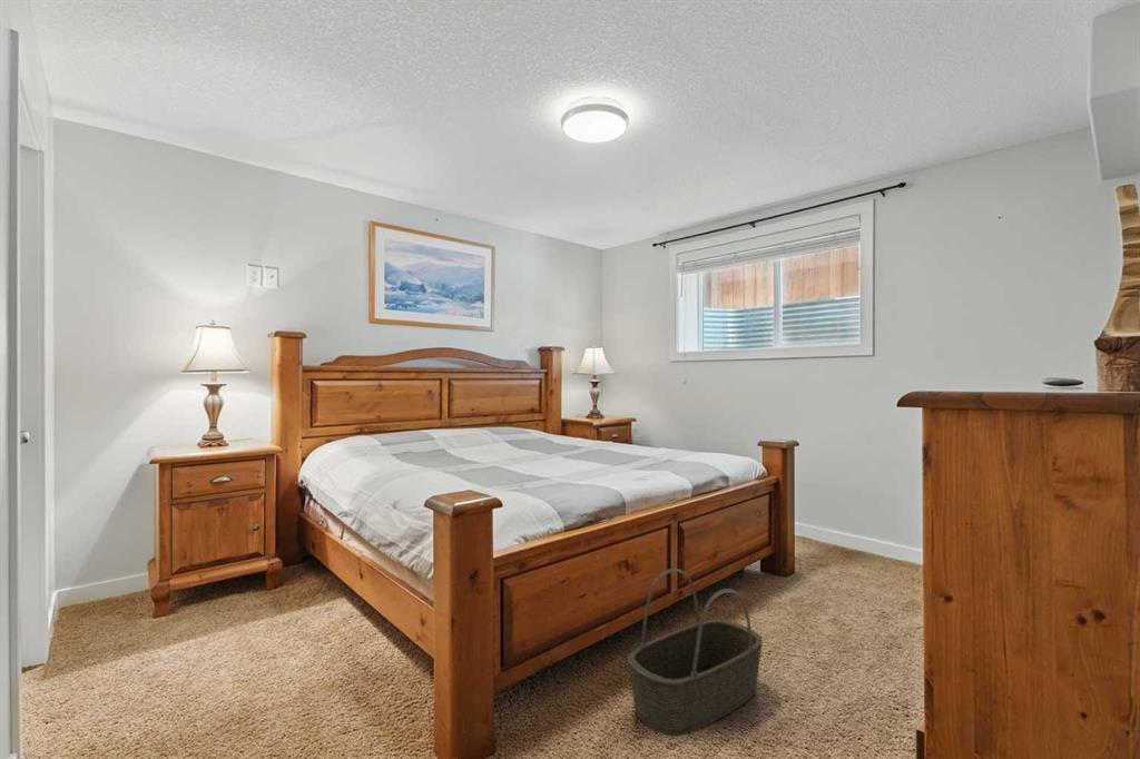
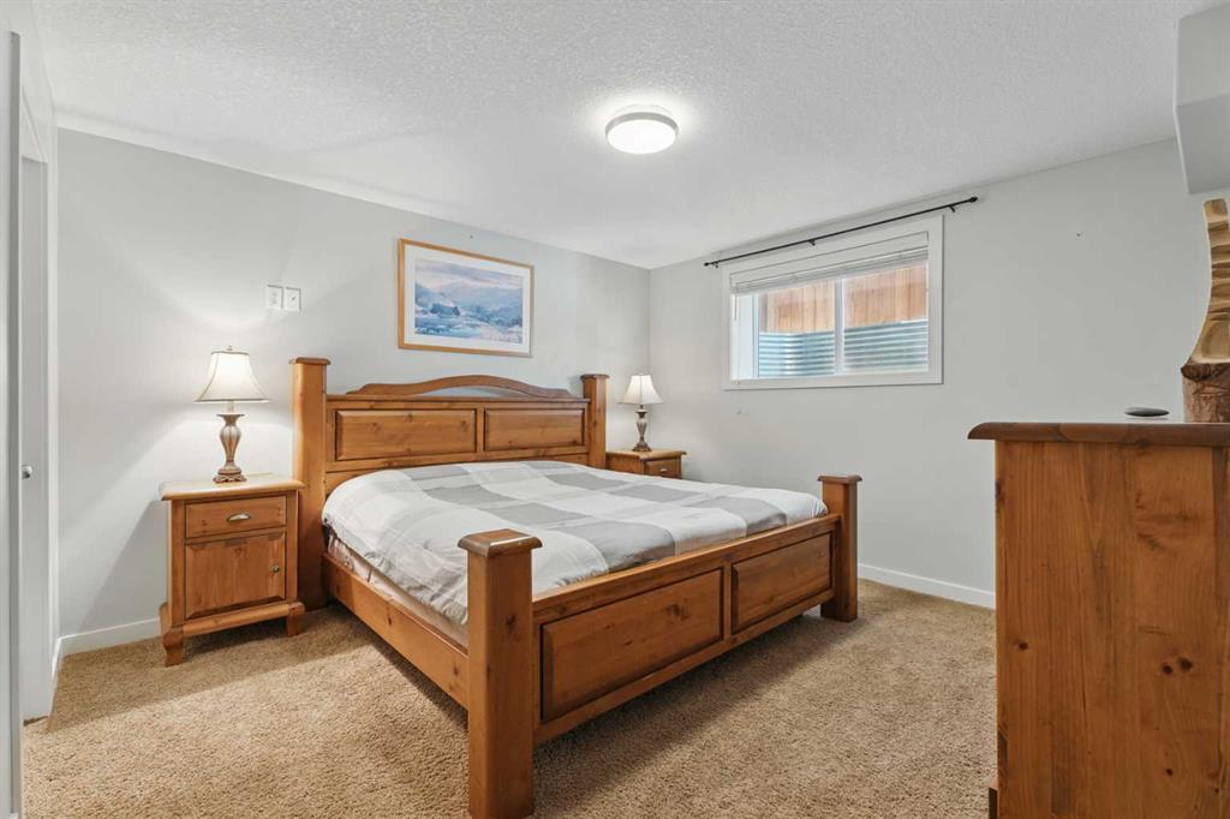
- basket [627,568,764,737]
